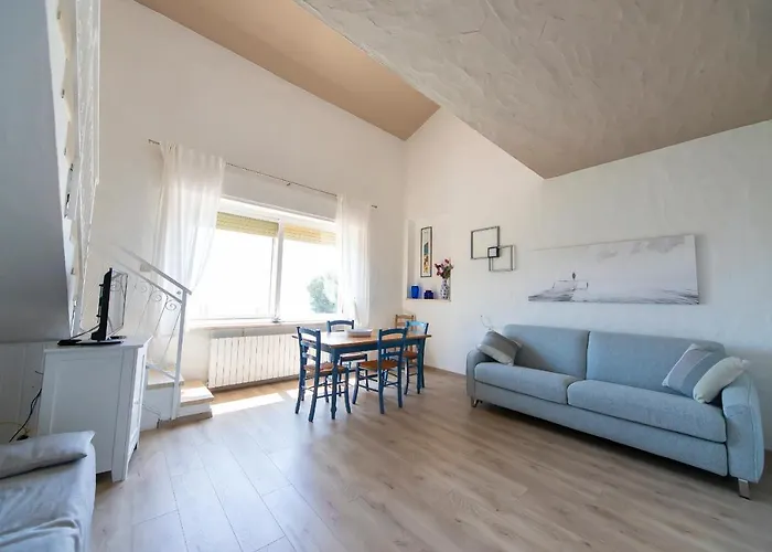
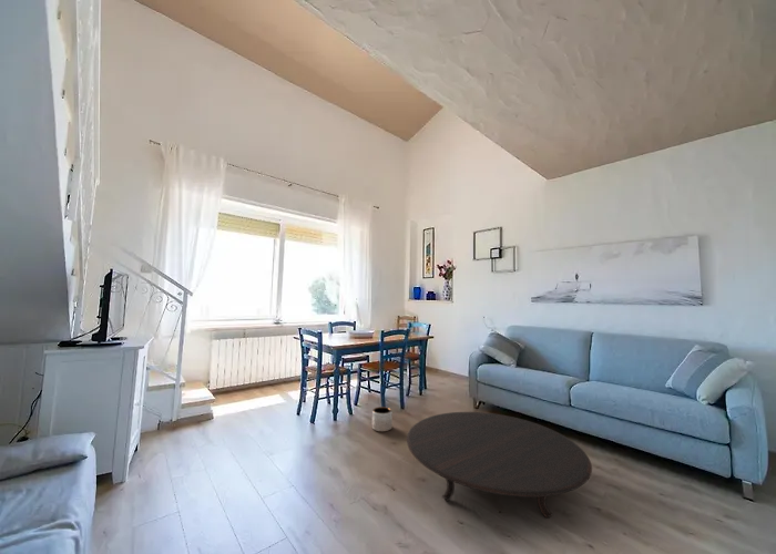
+ planter [371,406,394,433]
+ table [406,411,593,519]
